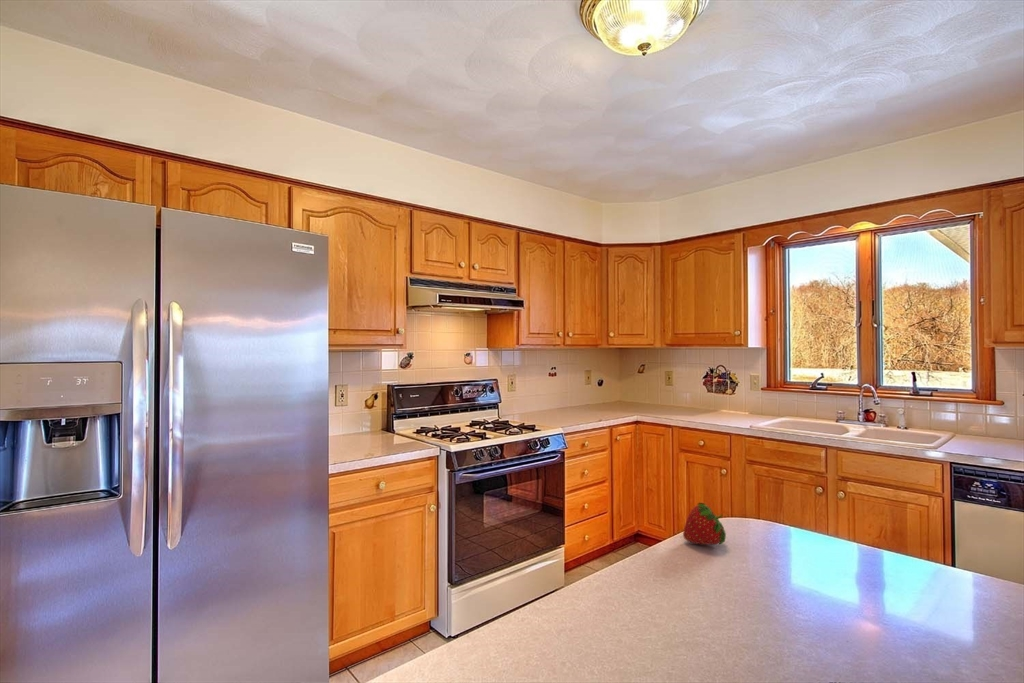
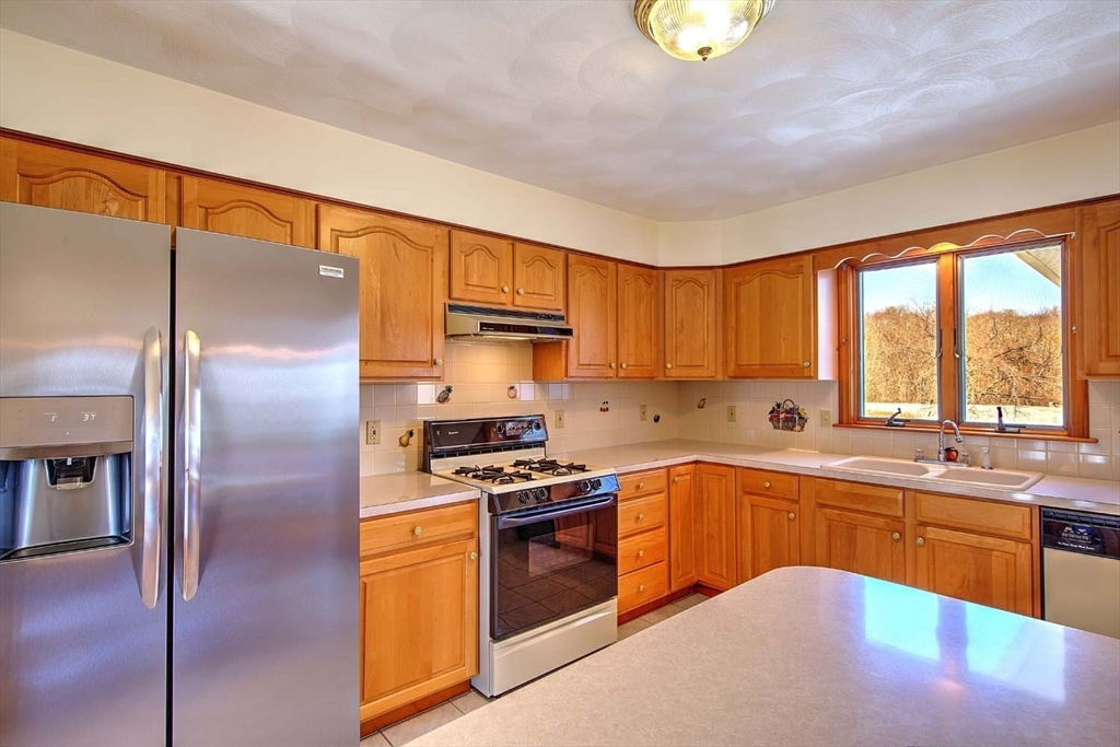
- fruit [682,502,727,546]
